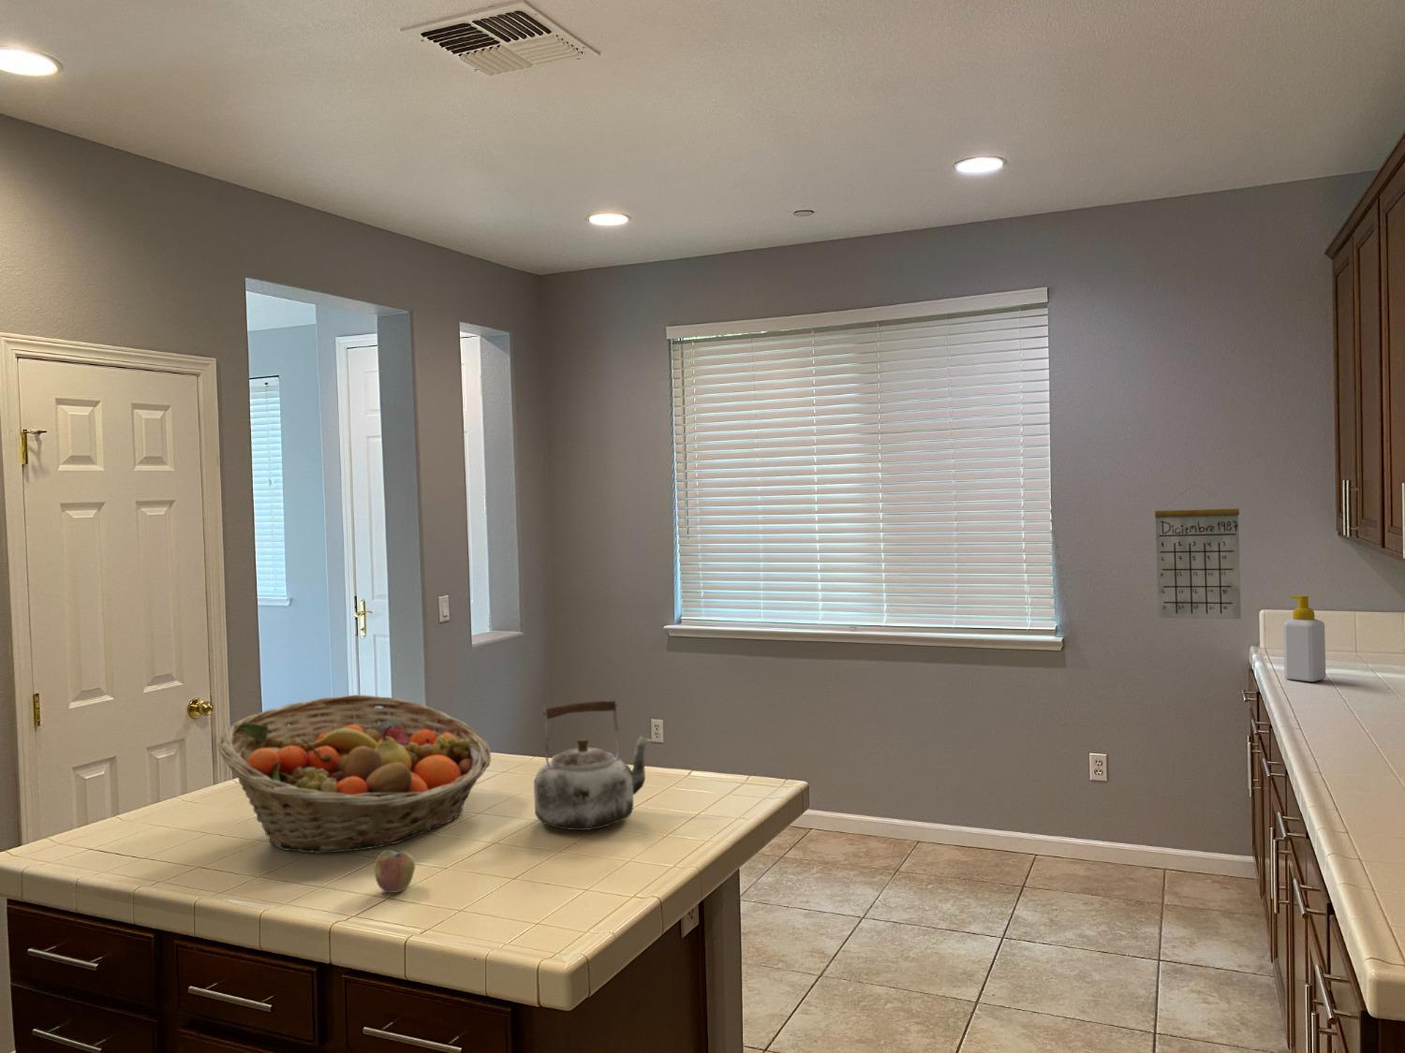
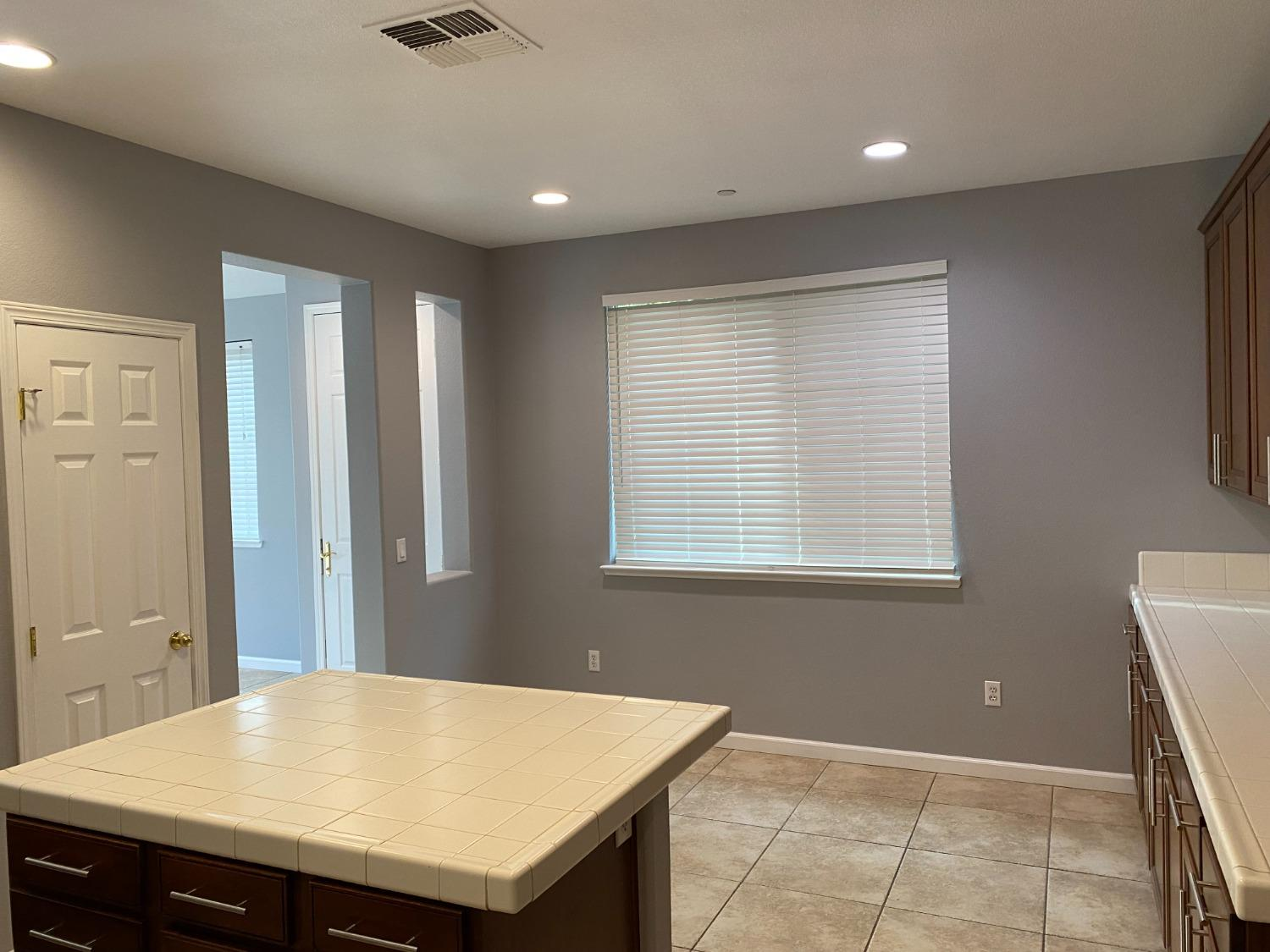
- soap bottle [1282,594,1326,682]
- apple [373,849,416,894]
- kettle [533,697,653,831]
- calendar [1154,483,1242,619]
- fruit basket [217,694,491,854]
